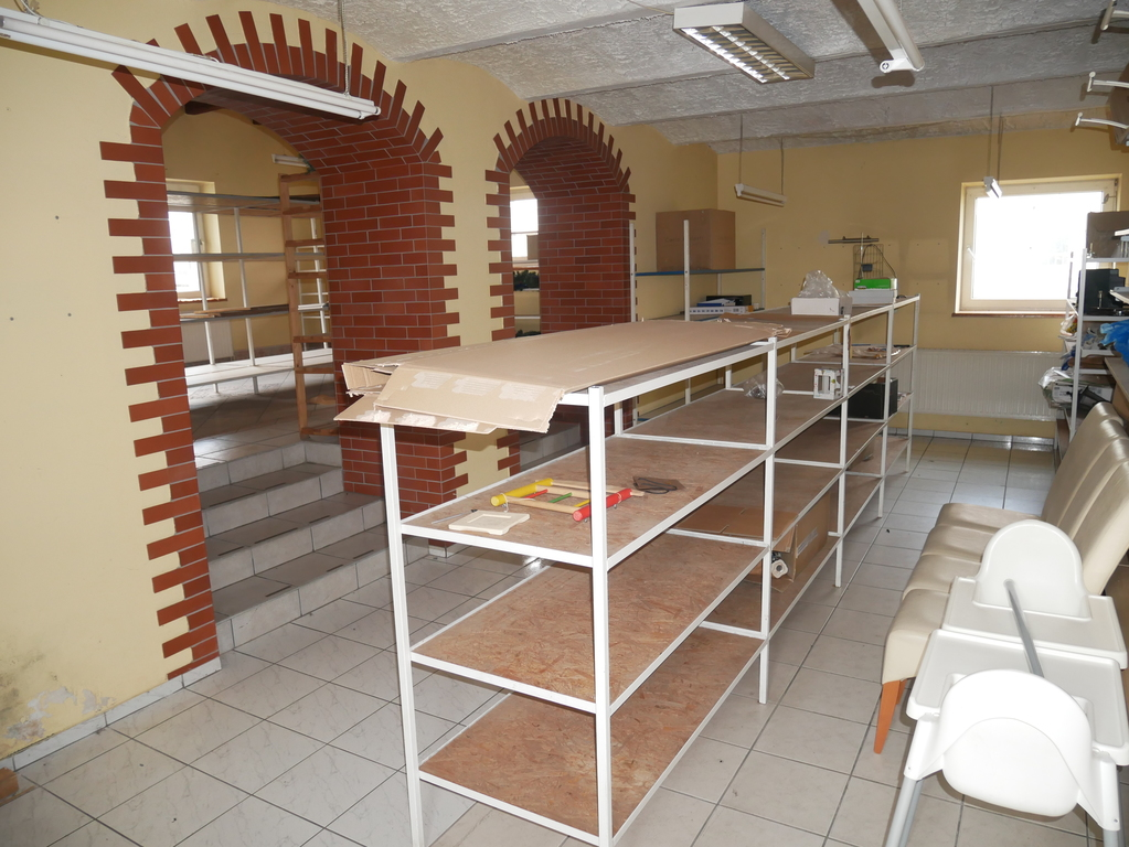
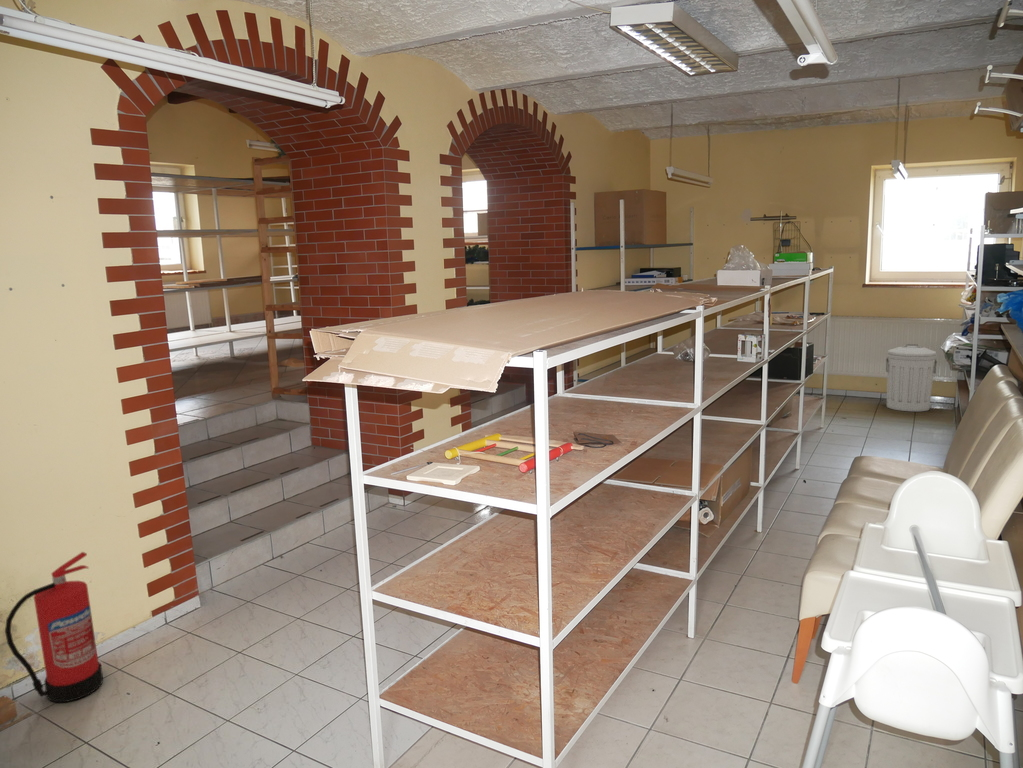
+ fire extinguisher [4,551,104,703]
+ trash can [885,343,938,412]
